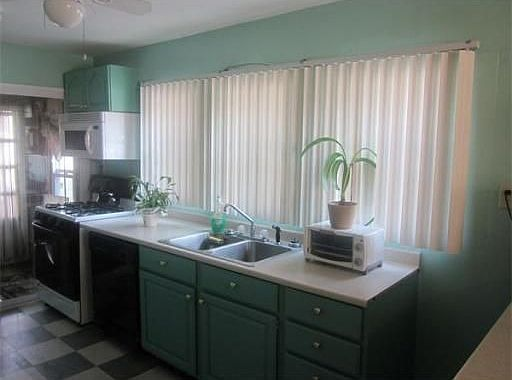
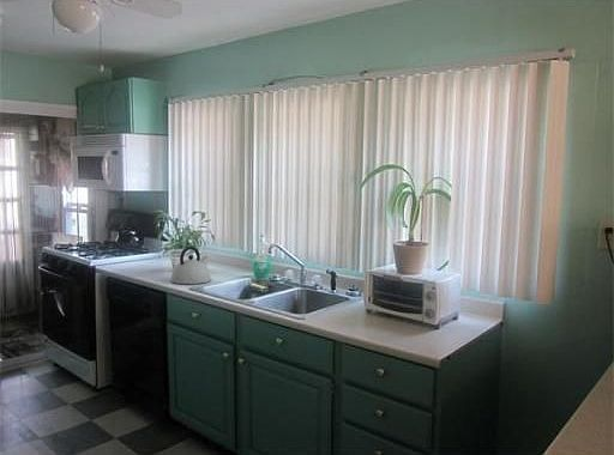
+ kettle [169,245,212,285]
